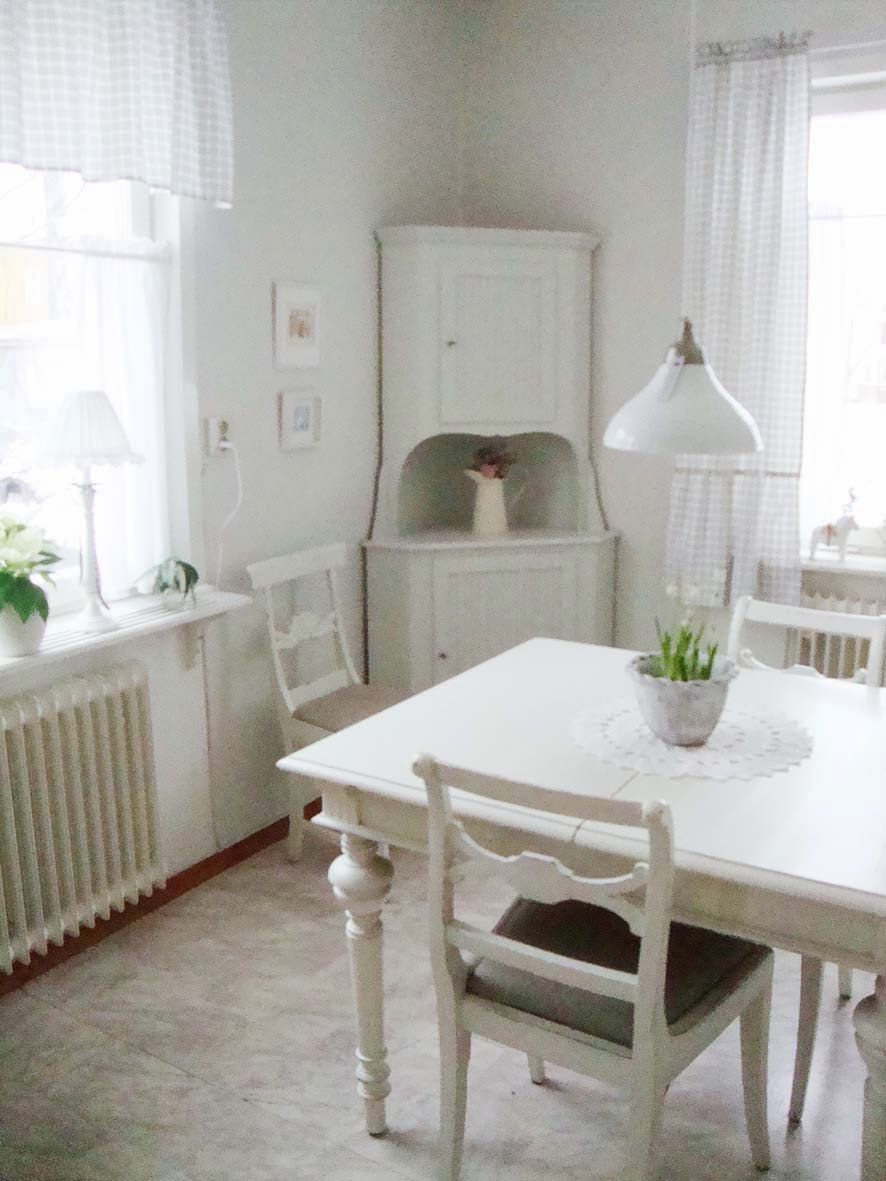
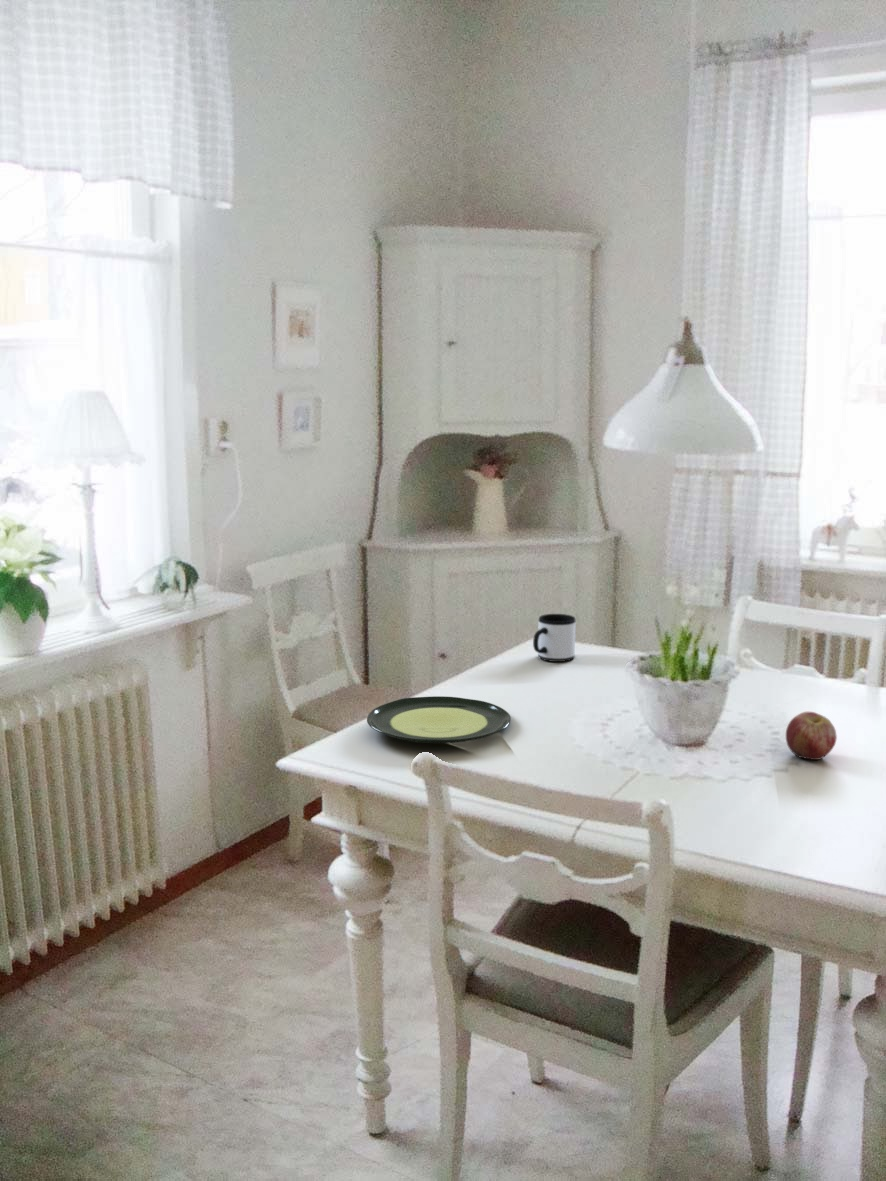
+ plate [366,695,512,744]
+ apple [785,711,838,761]
+ mug [532,613,576,663]
